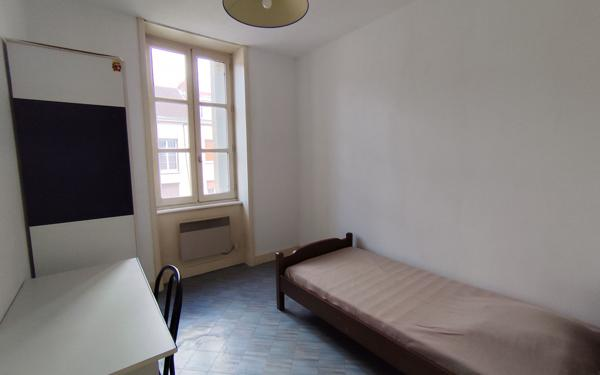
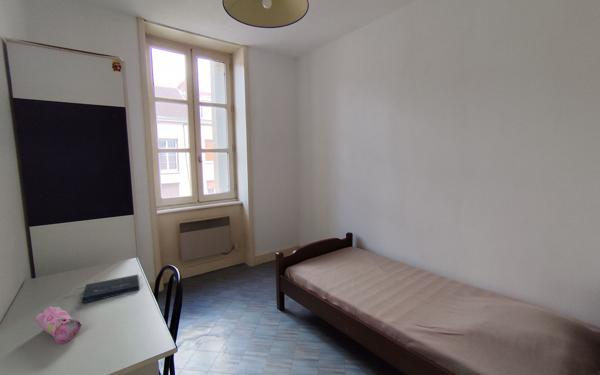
+ pencil case [35,305,83,344]
+ book [66,273,141,304]
